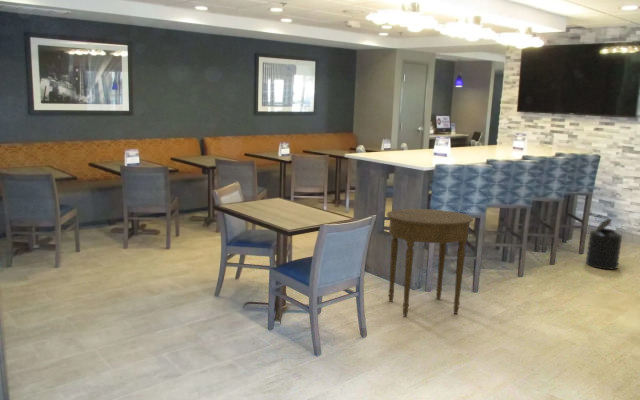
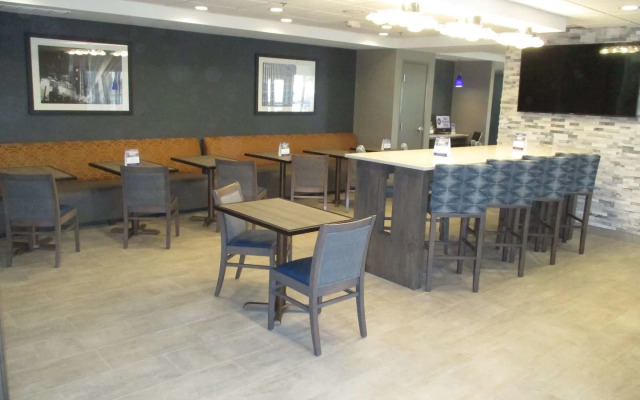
- side table [386,208,474,317]
- trash can [585,218,623,270]
